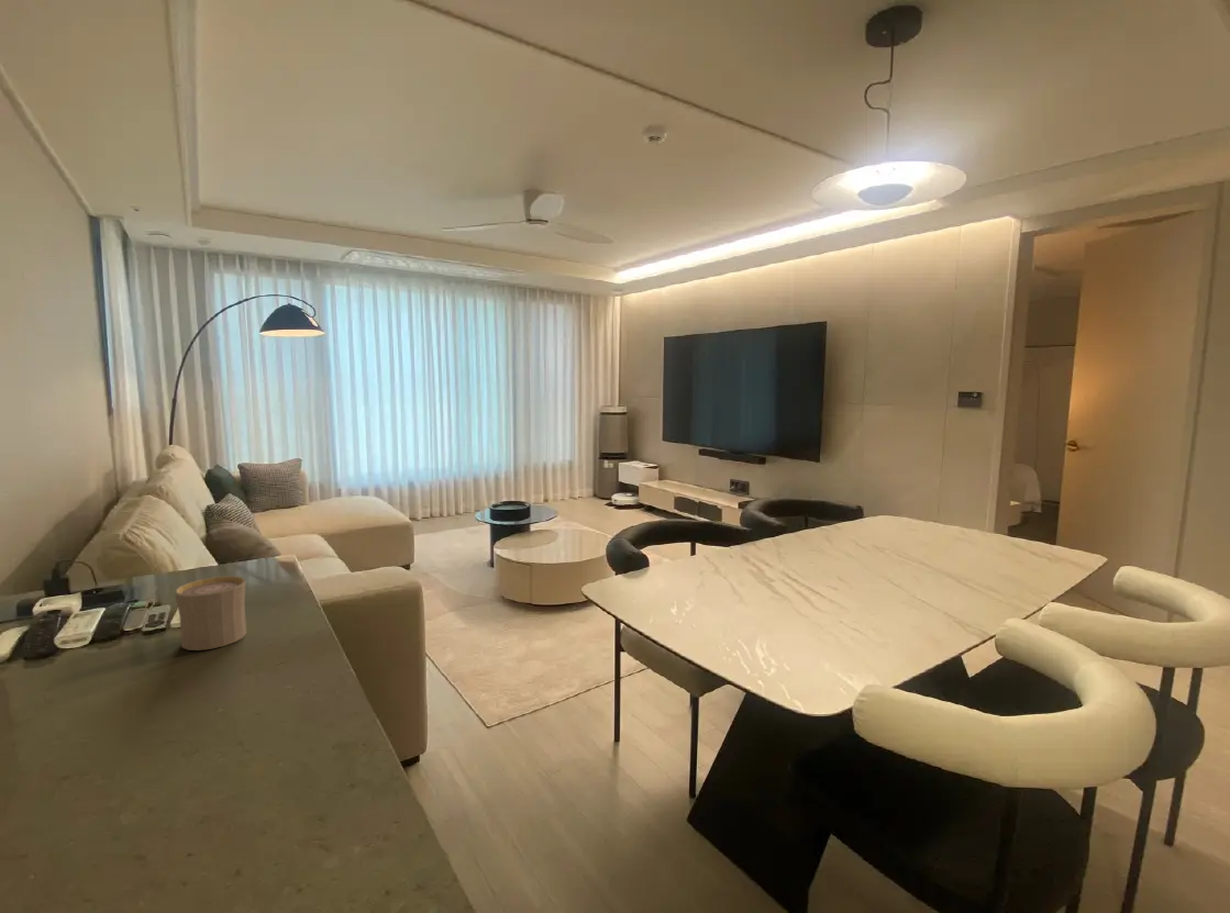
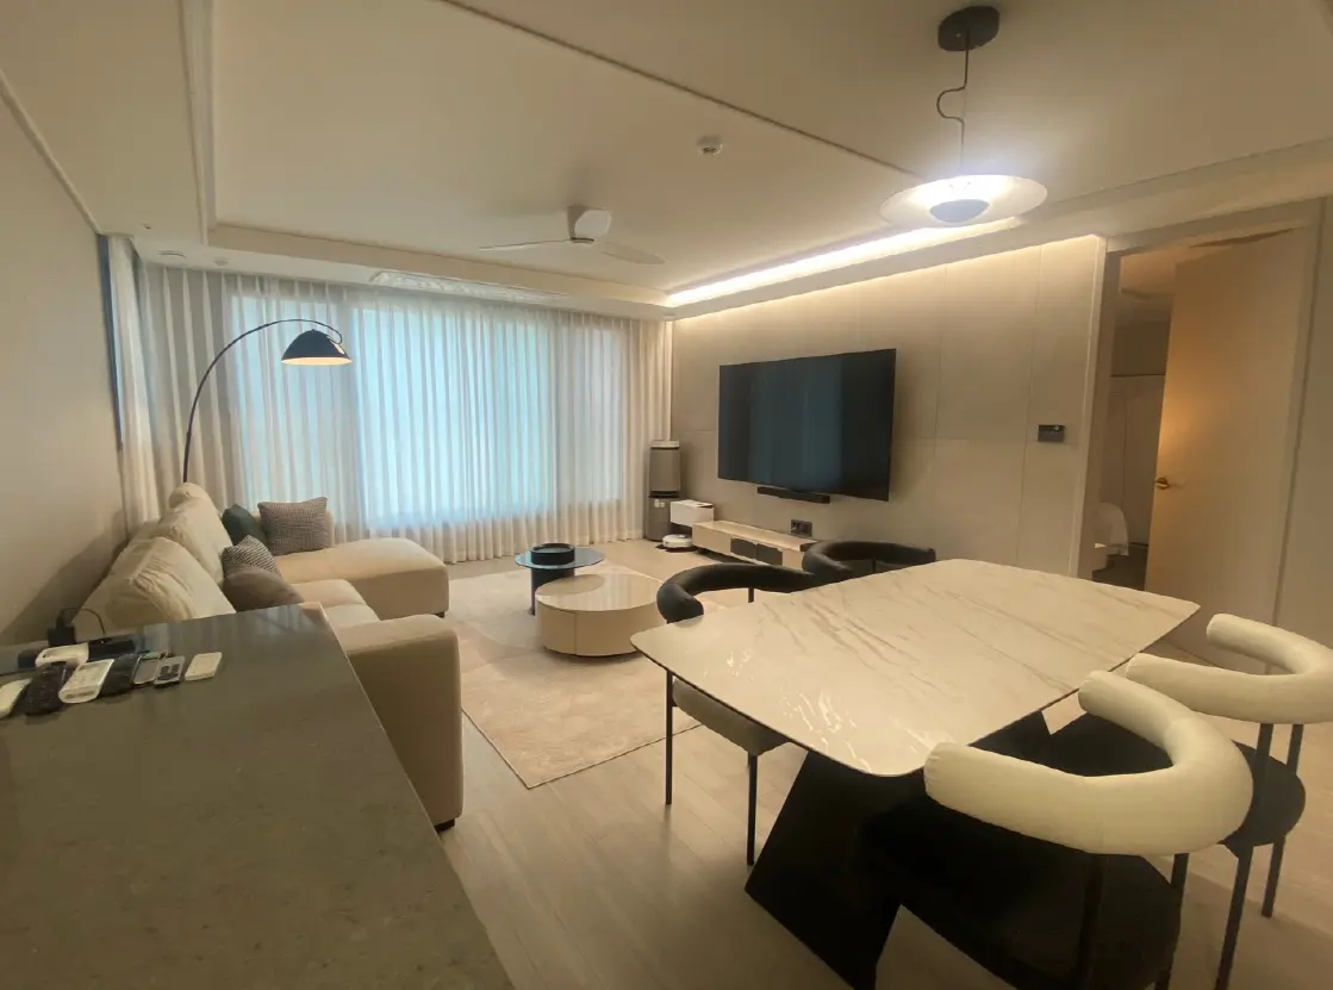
- cup [174,575,247,652]
